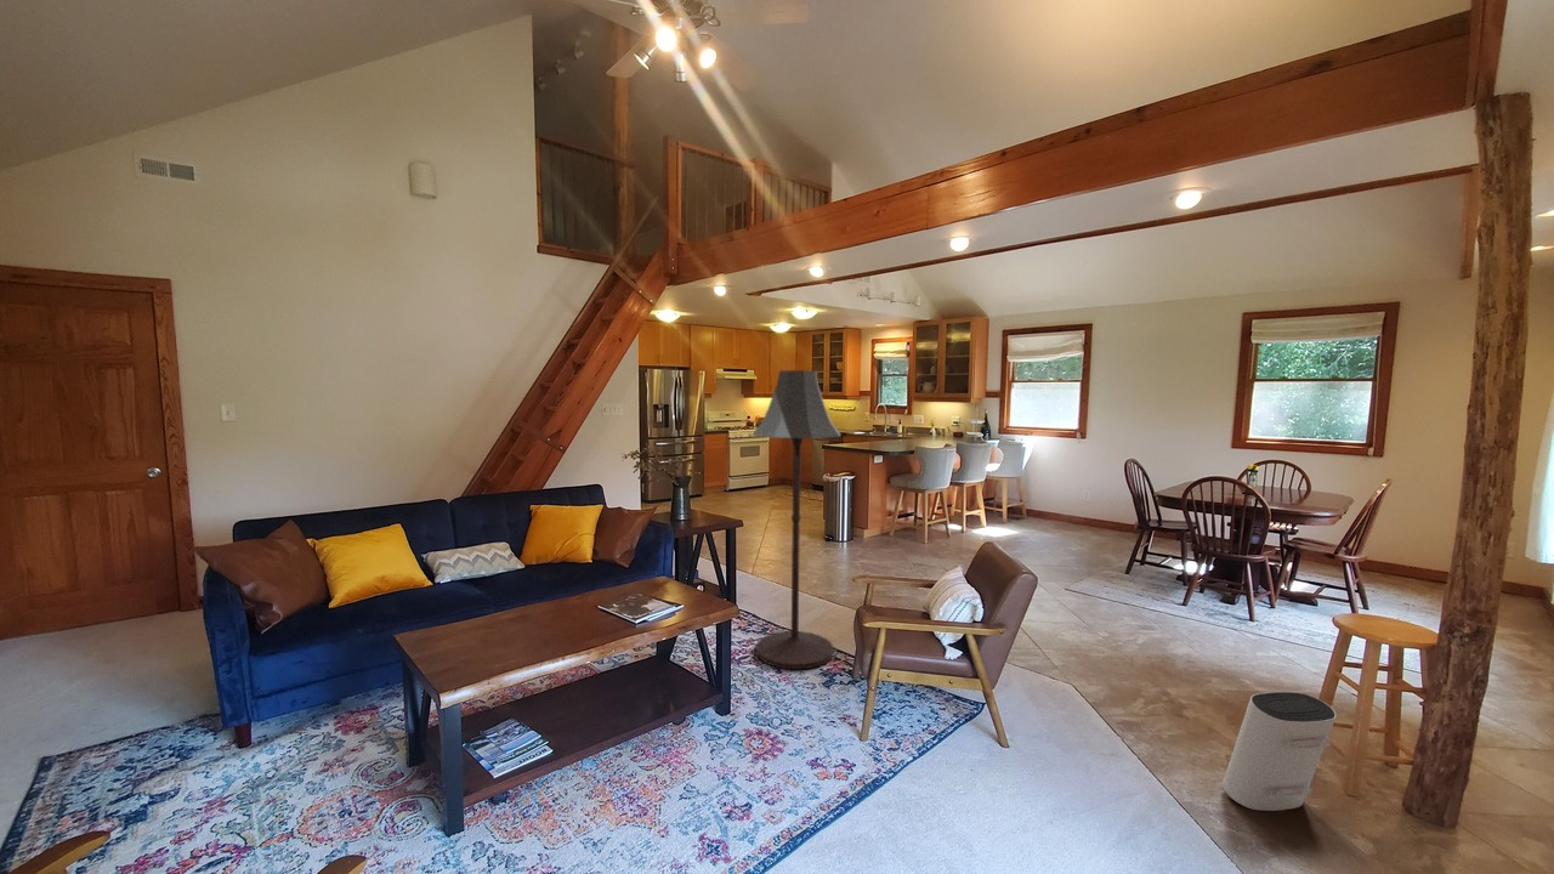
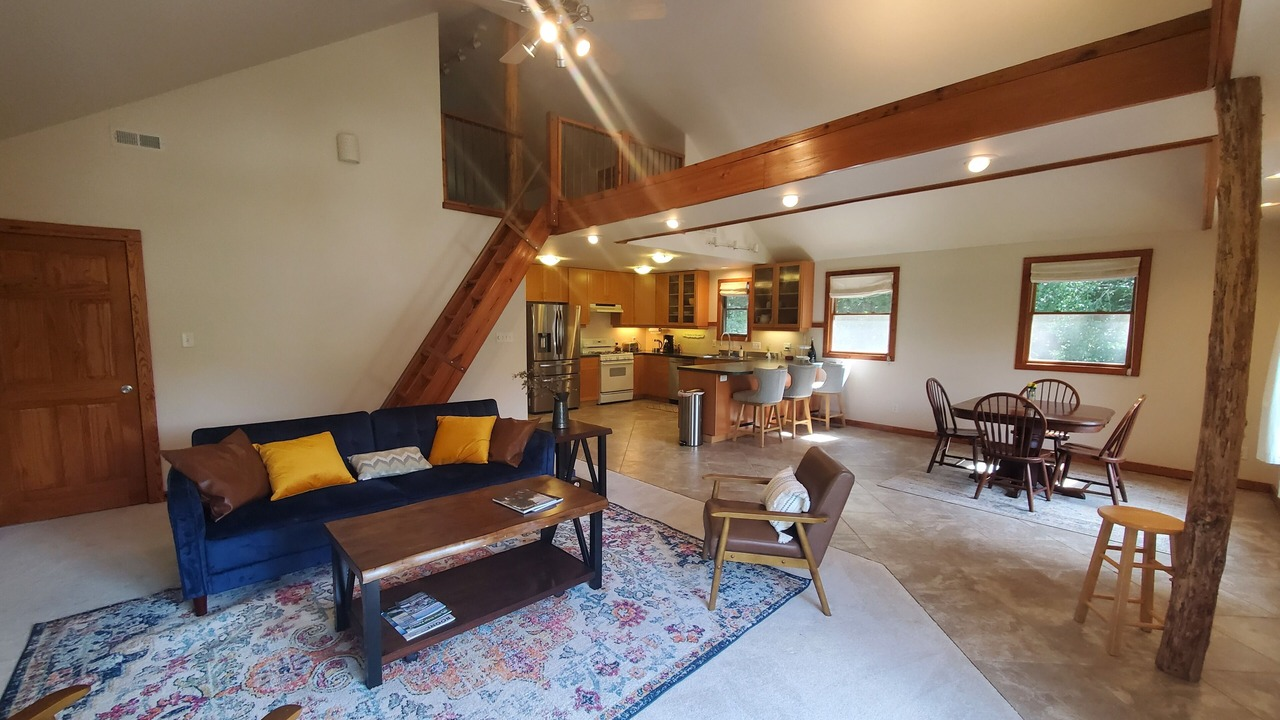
- air purifier [1221,691,1338,812]
- floor lamp [750,369,843,671]
